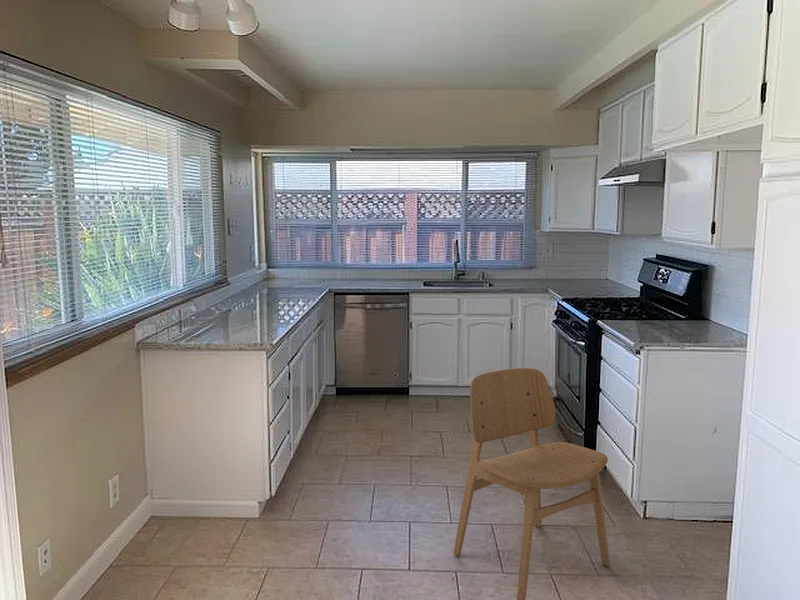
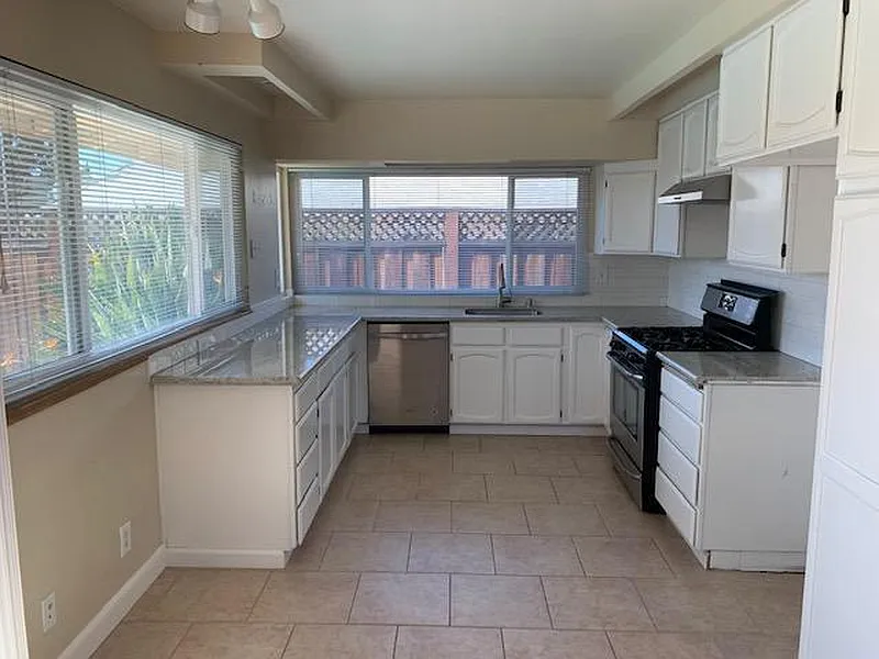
- dining chair [453,367,611,600]
